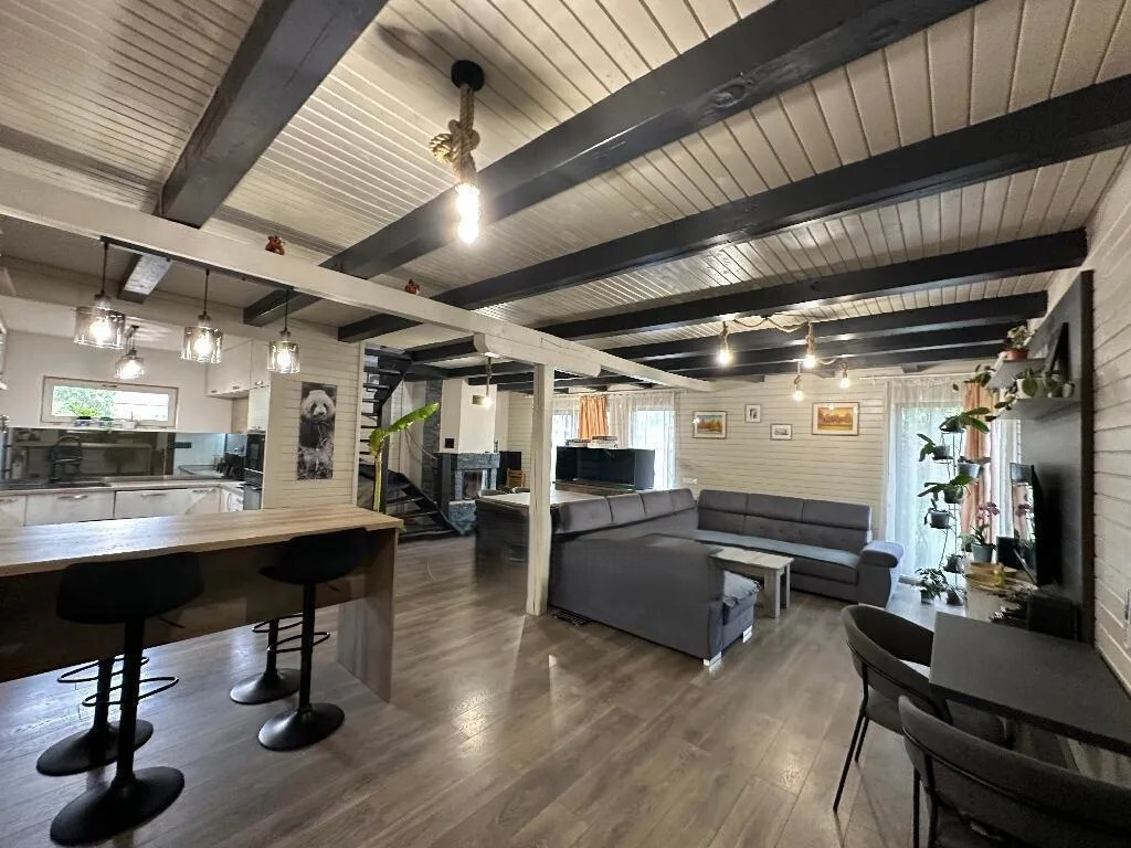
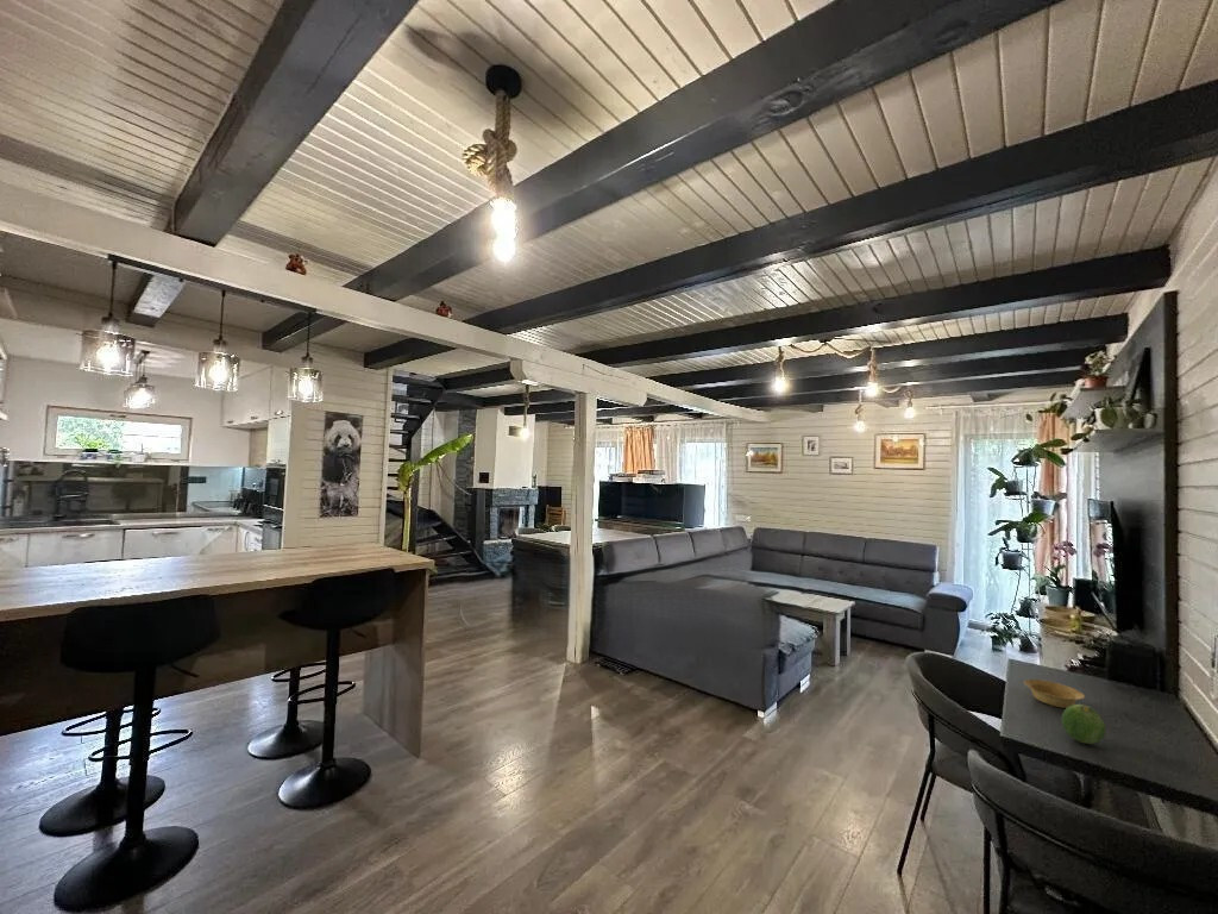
+ bowl [1023,678,1086,709]
+ fruit [1061,703,1106,745]
